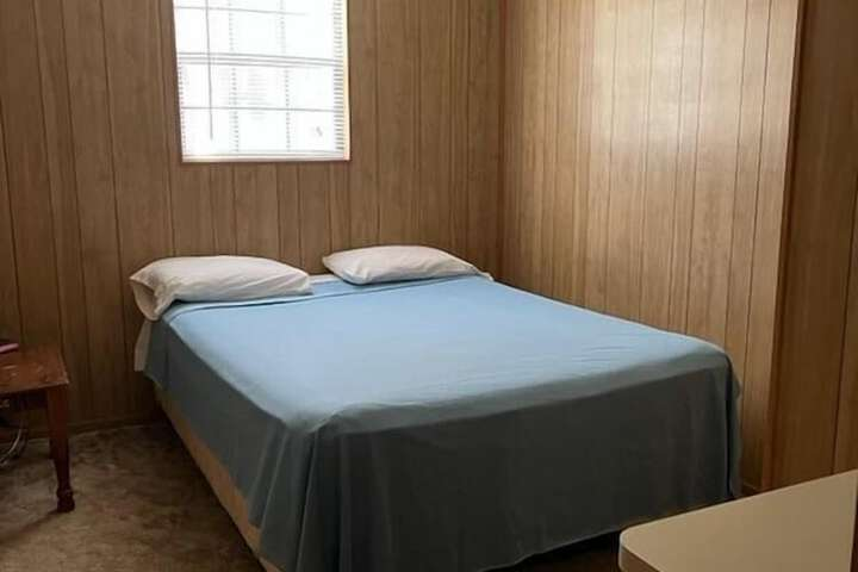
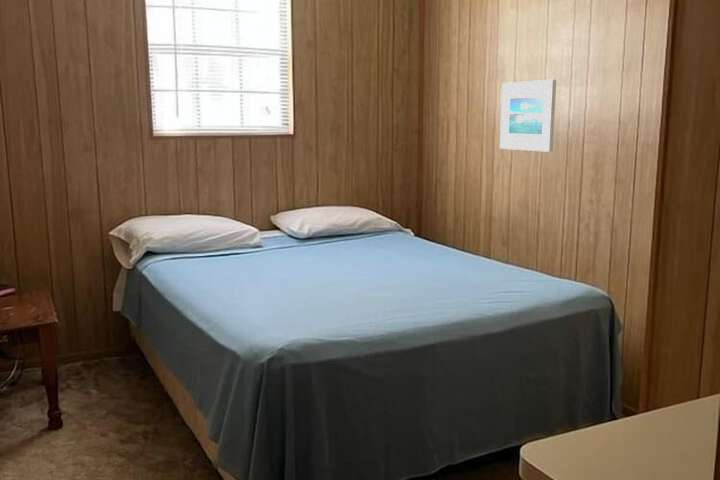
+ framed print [499,79,557,153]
